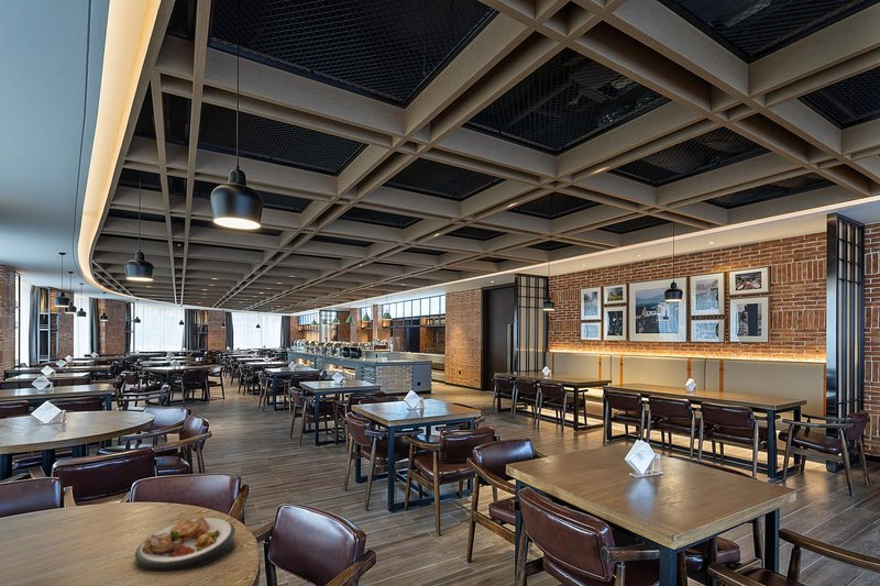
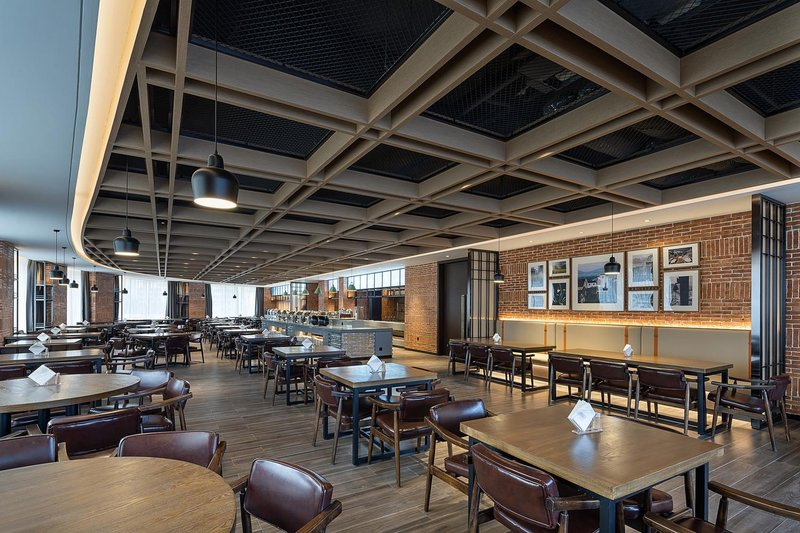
- plate [134,516,237,573]
